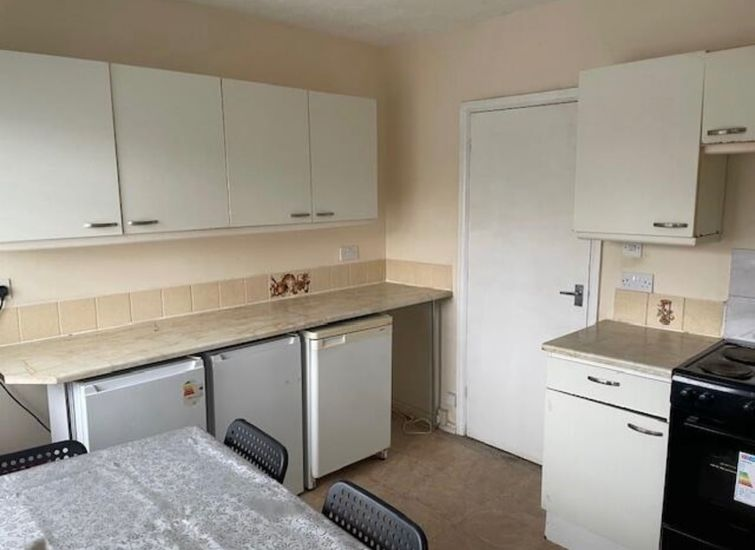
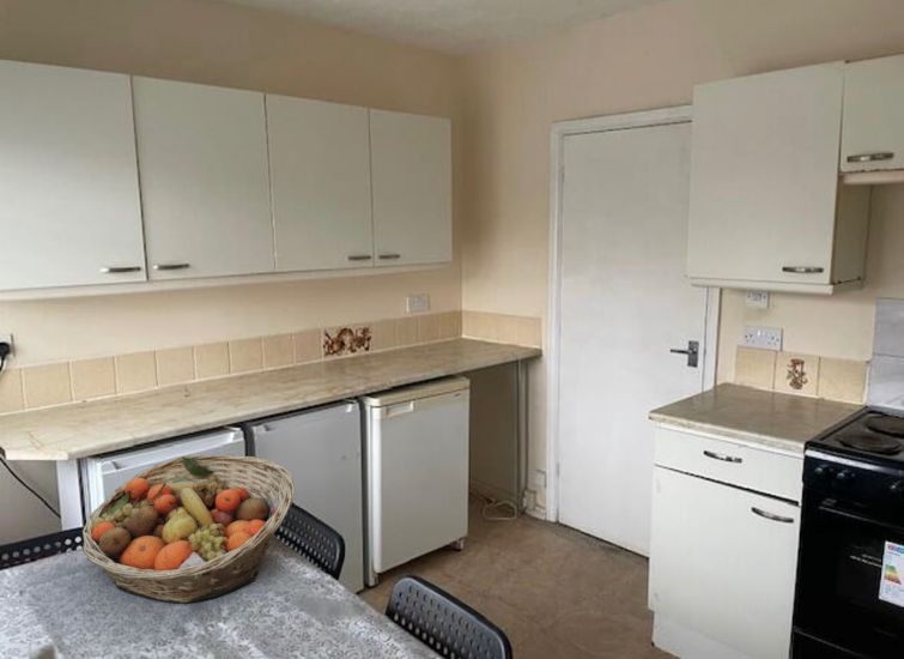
+ fruit basket [81,453,296,604]
